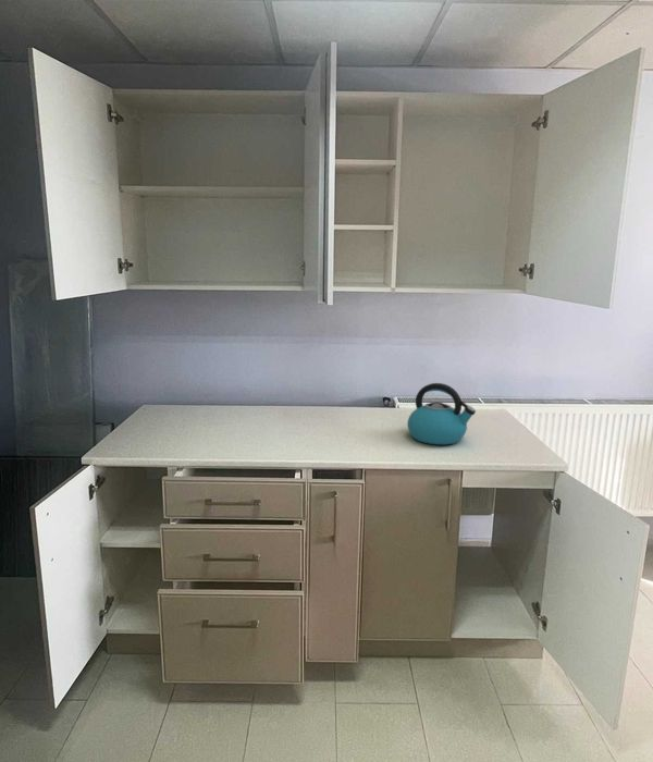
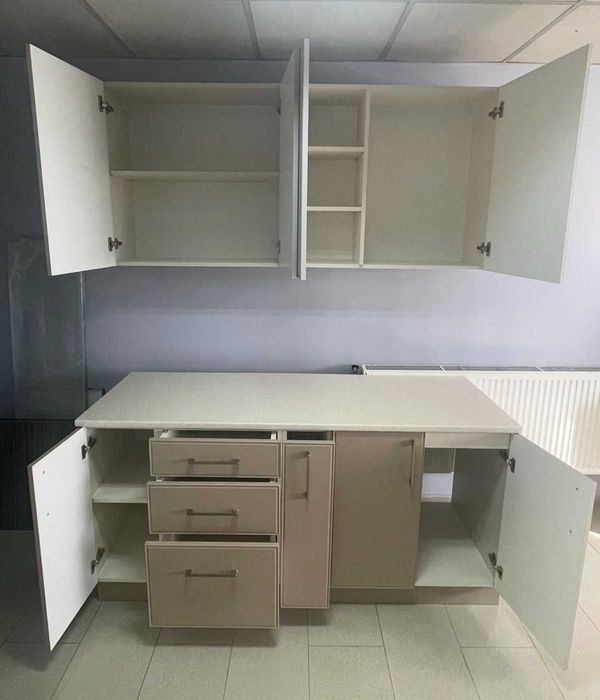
- kettle [406,382,477,445]
